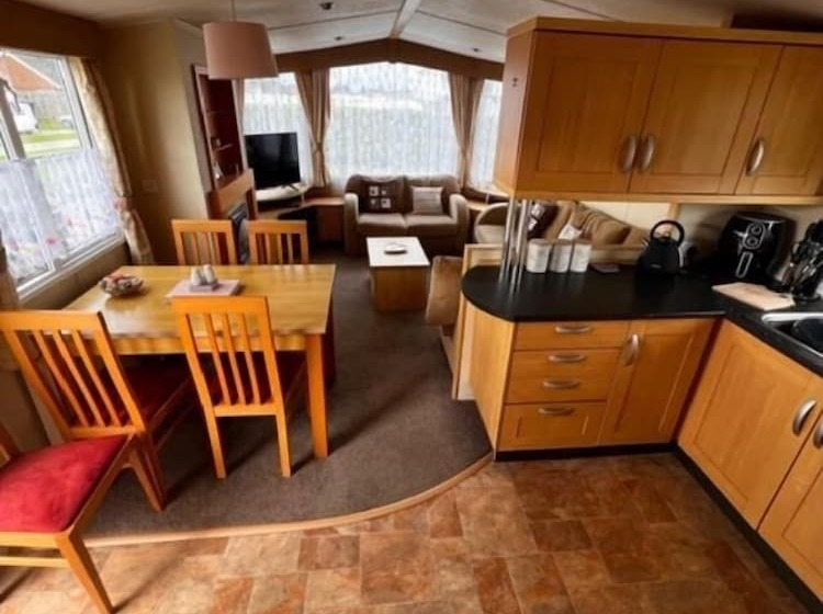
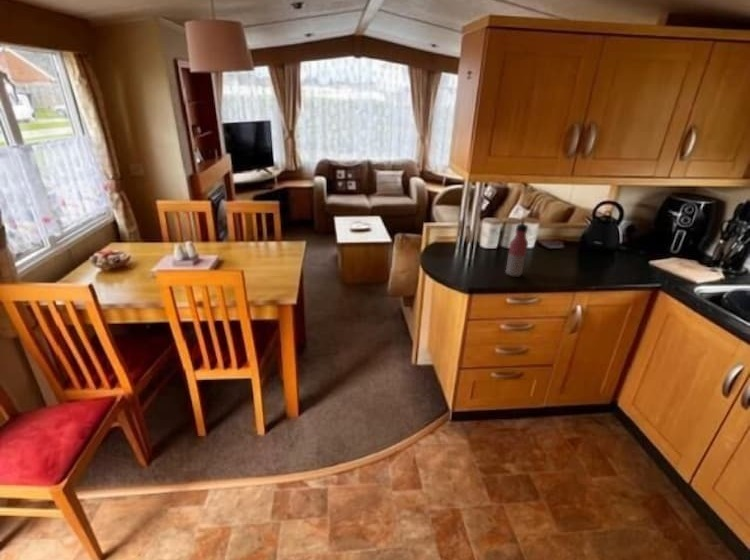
+ water bottle [504,223,529,277]
